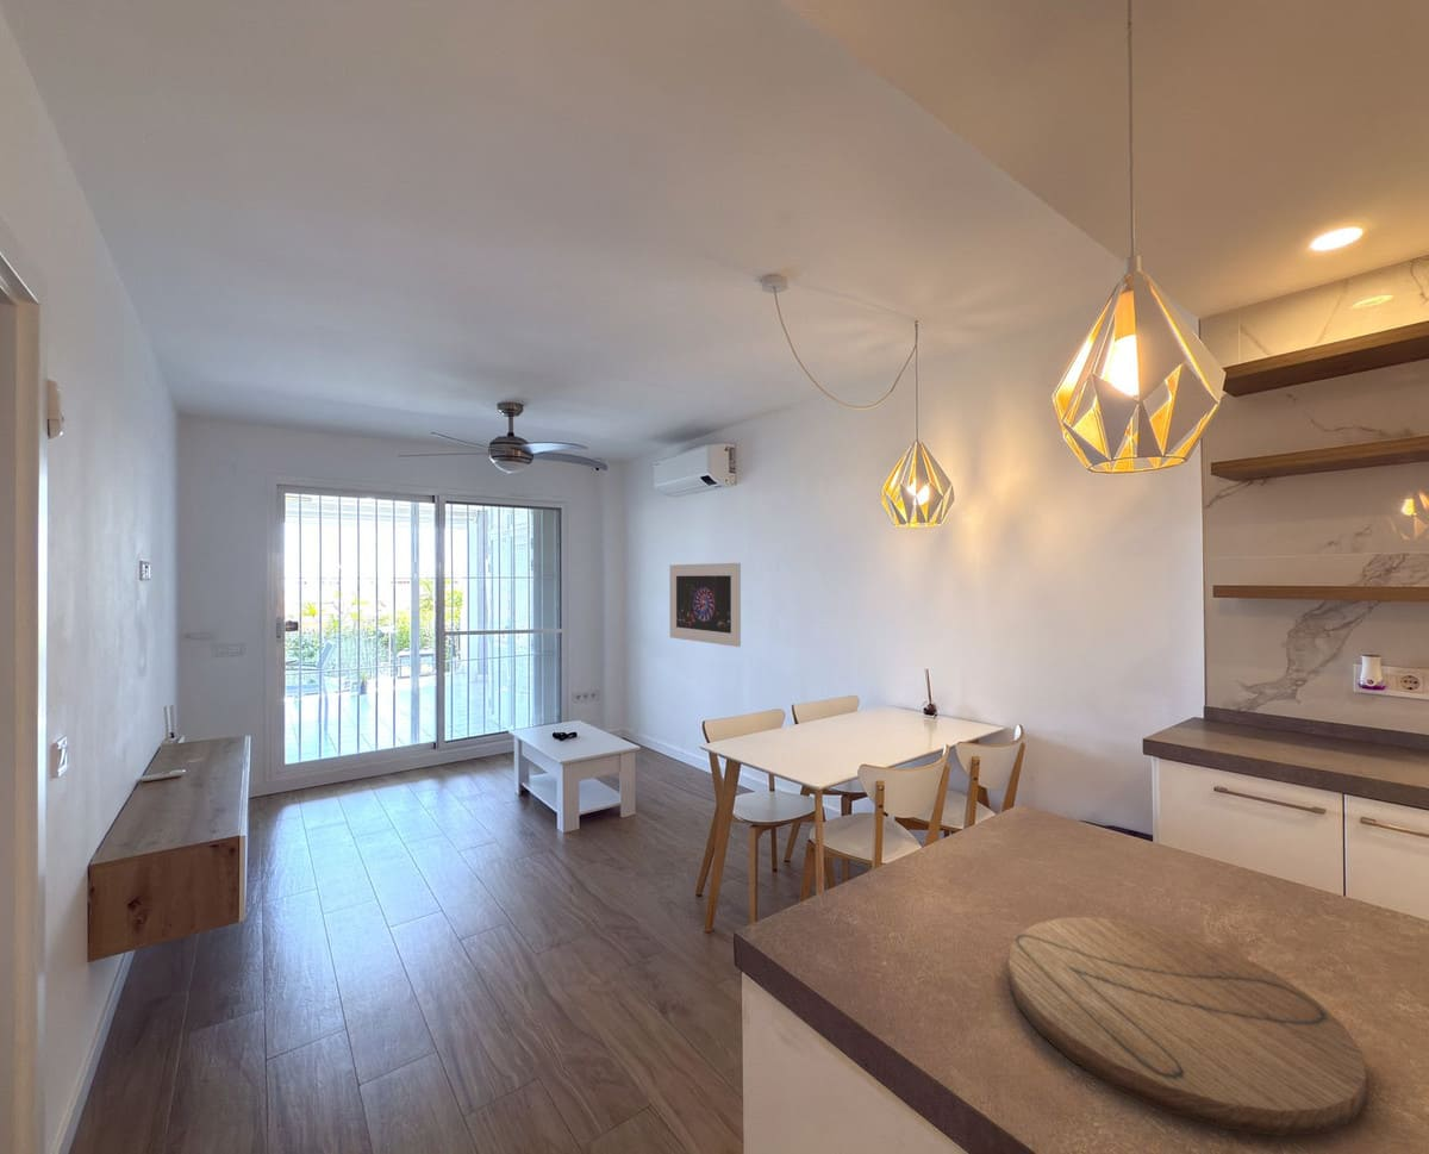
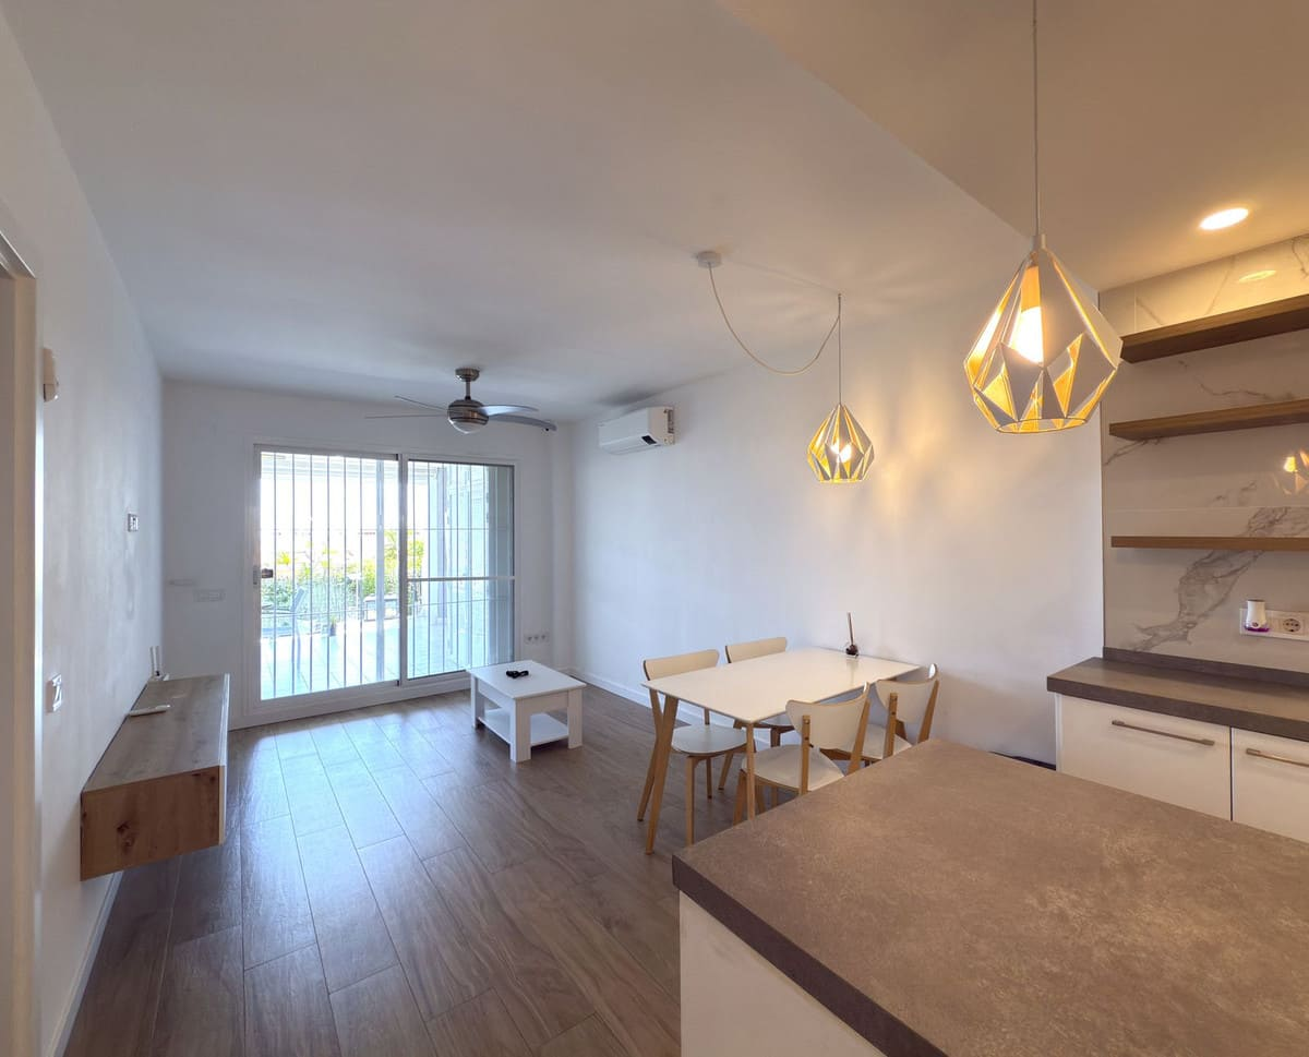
- cutting board [1007,916,1367,1137]
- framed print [668,562,742,648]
